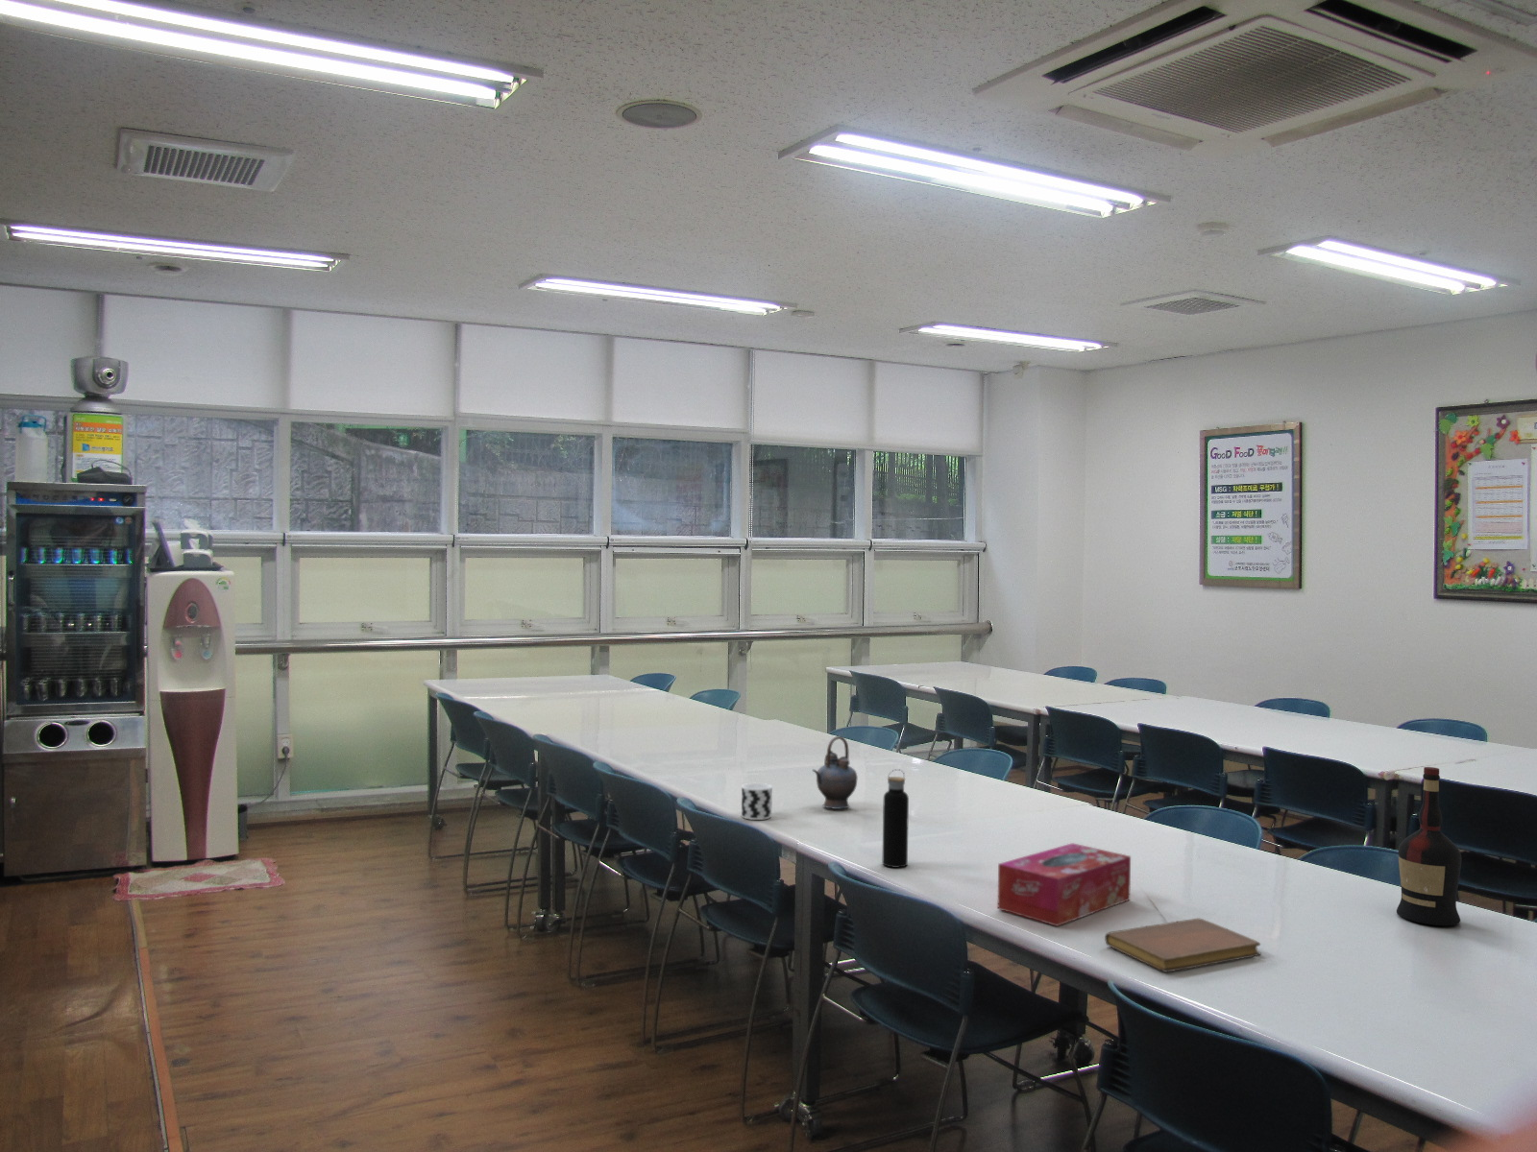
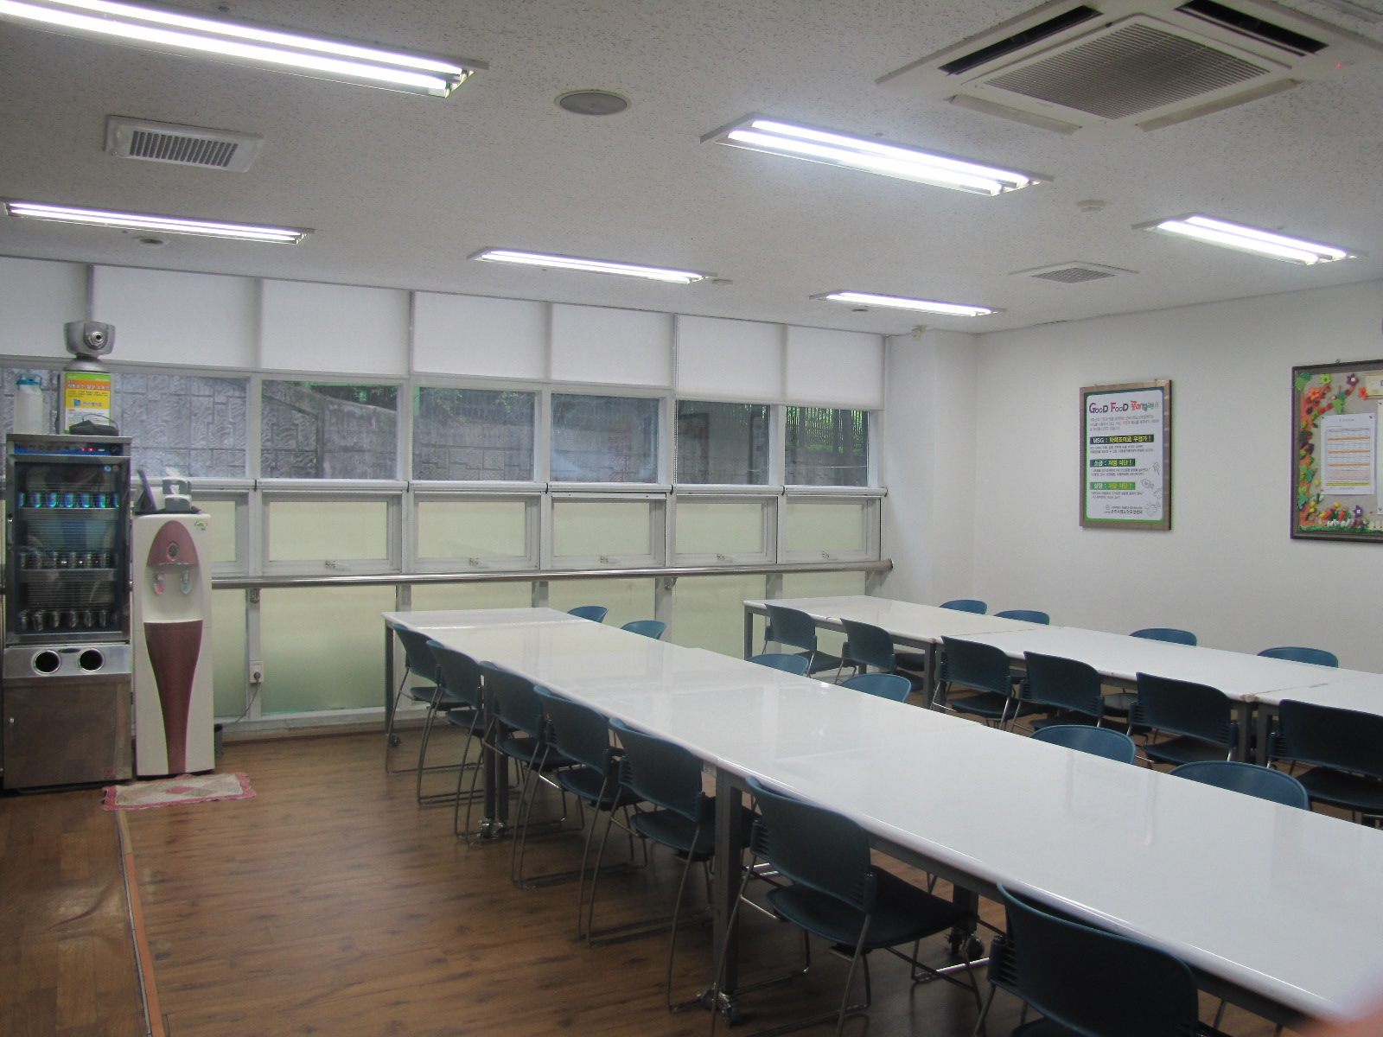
- liquor [1395,766,1462,927]
- teapot [812,736,859,811]
- cup [741,783,773,820]
- notebook [1104,917,1262,973]
- tissue box [997,842,1132,927]
- water bottle [881,768,910,869]
